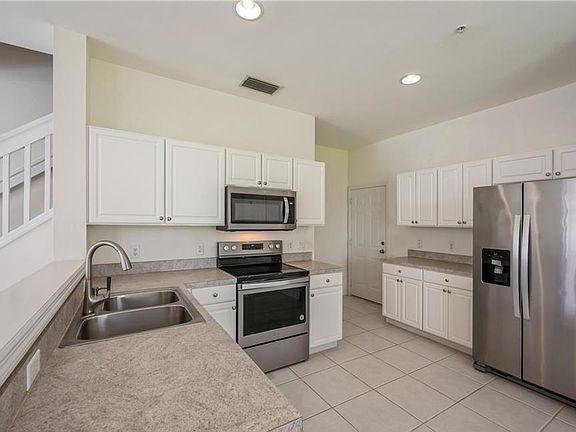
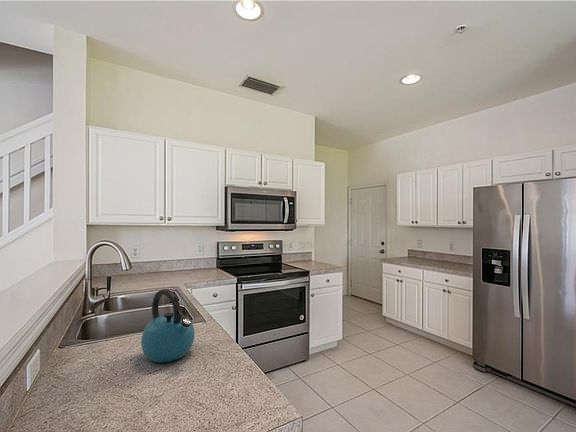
+ kettle [140,288,196,363]
